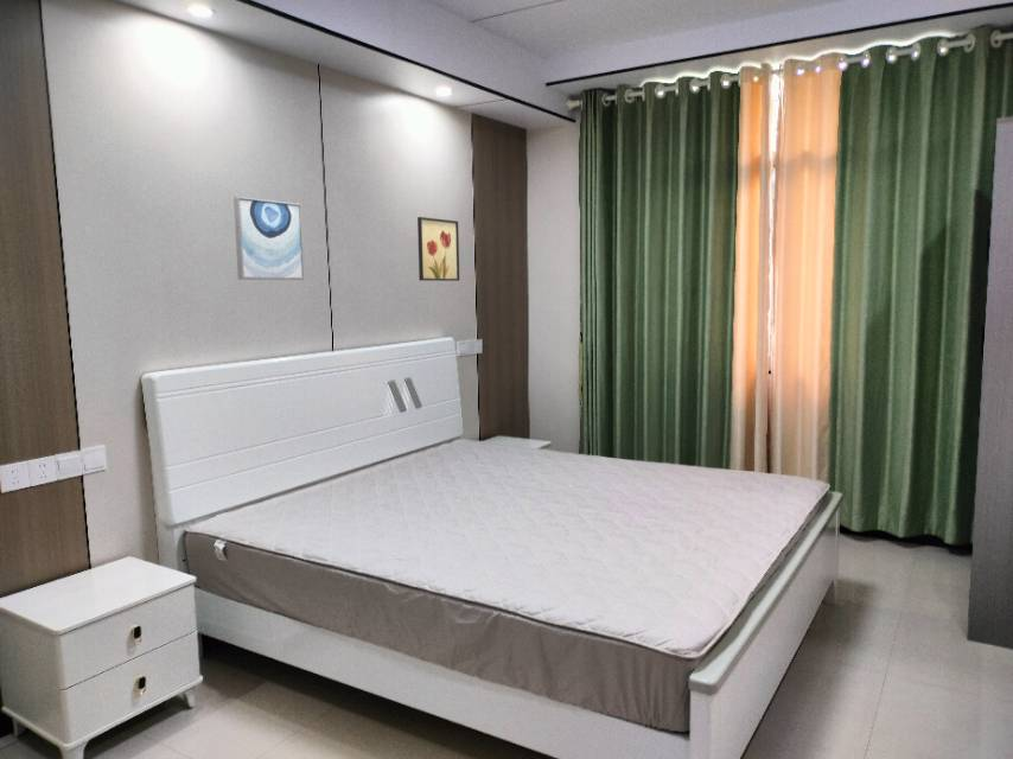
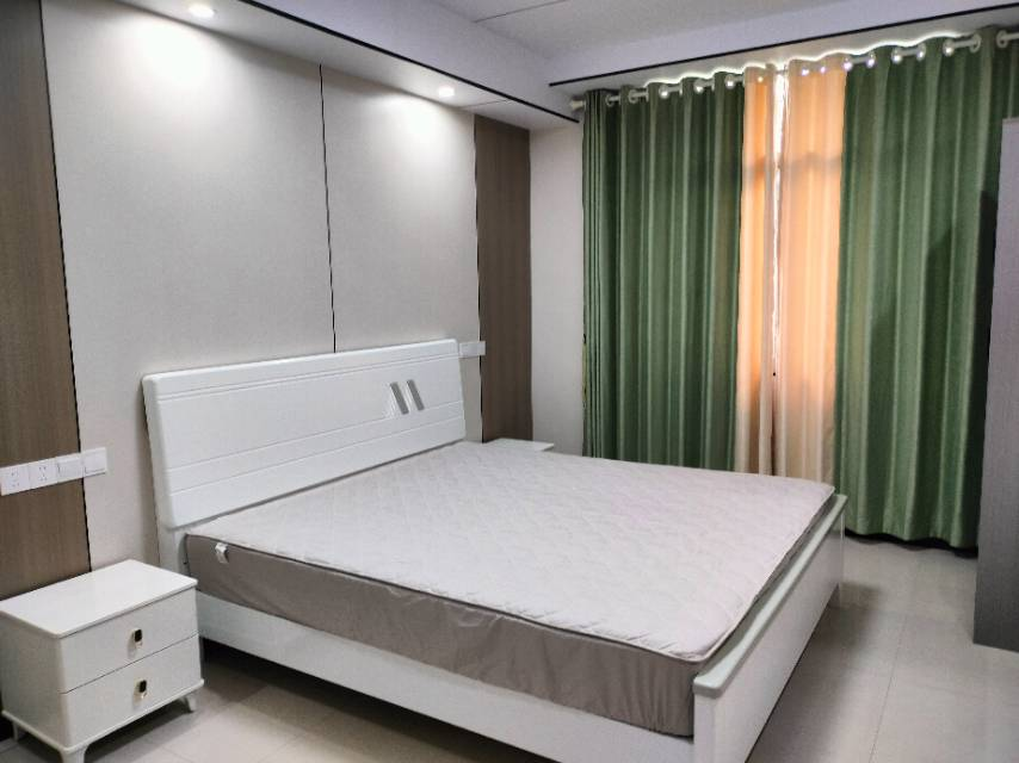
- wall art [232,196,305,281]
- wall art [416,216,460,282]
